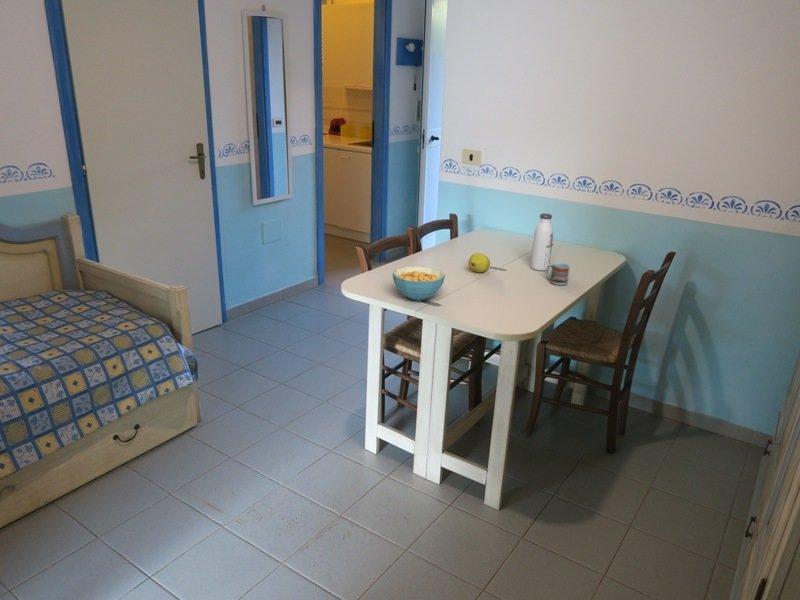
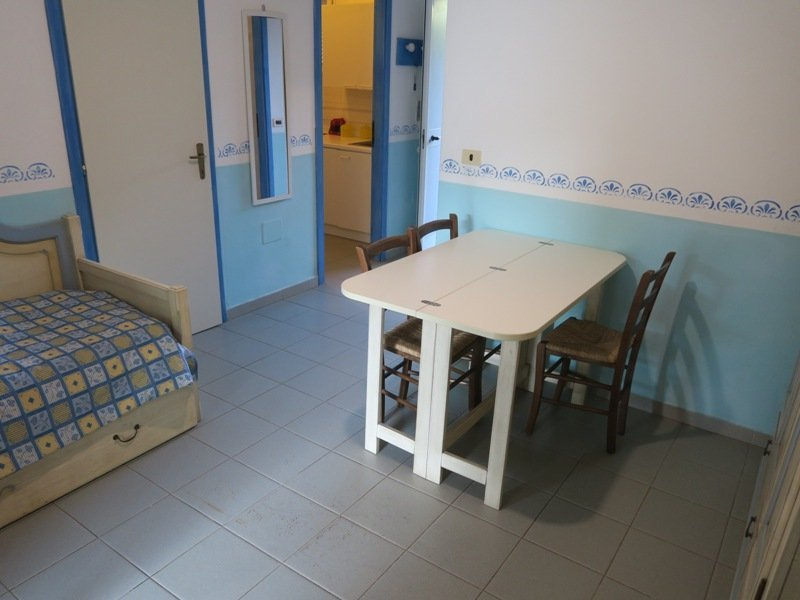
- water bottle [530,212,554,272]
- cereal bowl [392,266,446,302]
- cup [545,262,571,286]
- fruit [467,252,491,273]
